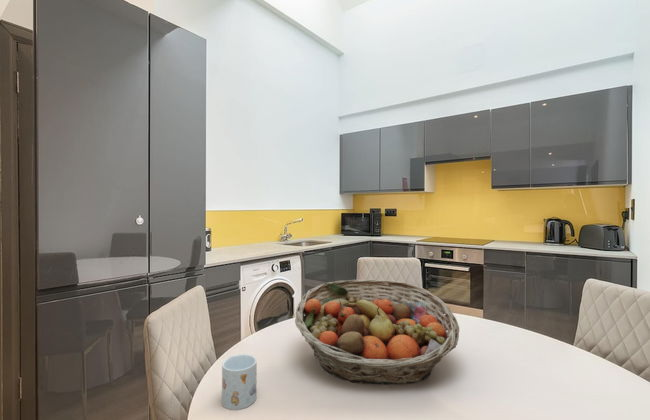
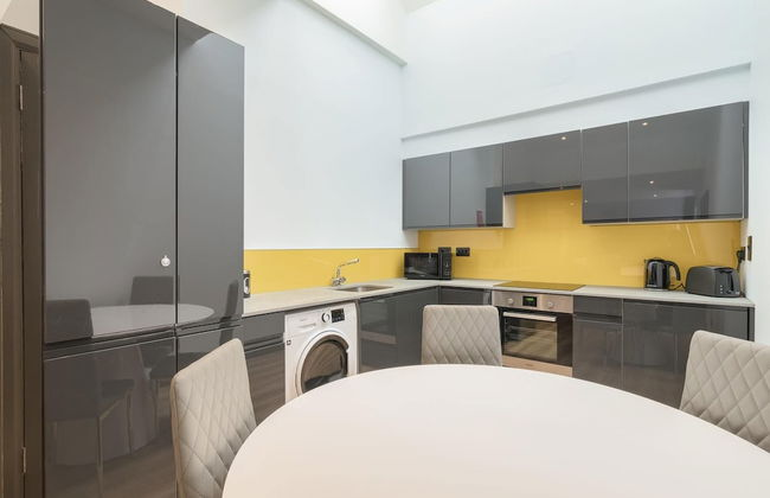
- mug [221,352,258,411]
- fruit basket [294,278,460,385]
